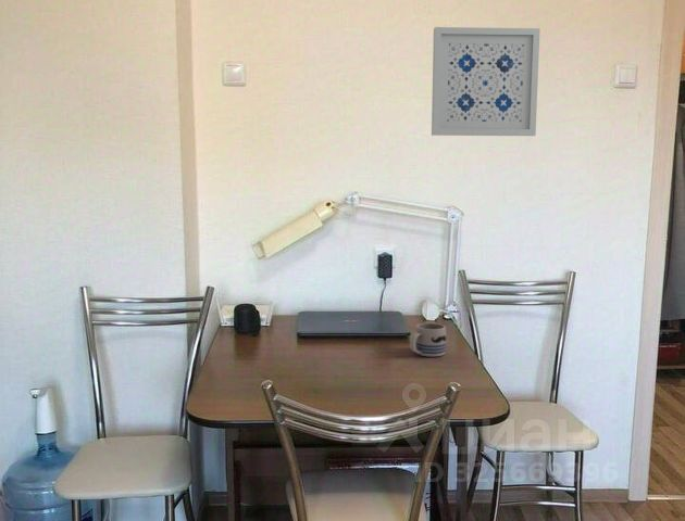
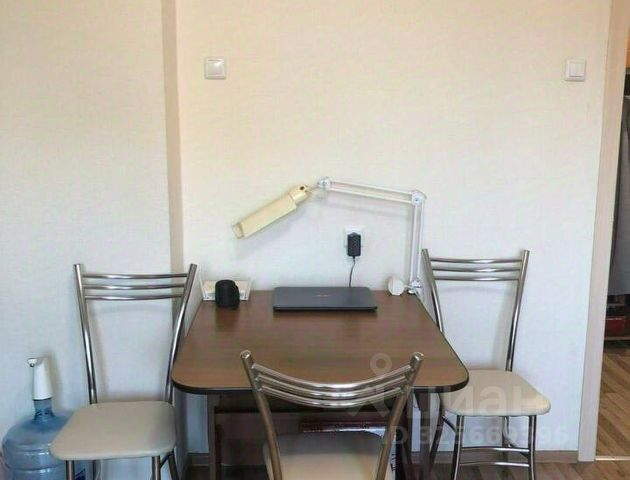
- mug [409,322,447,357]
- wall art [431,26,541,137]
